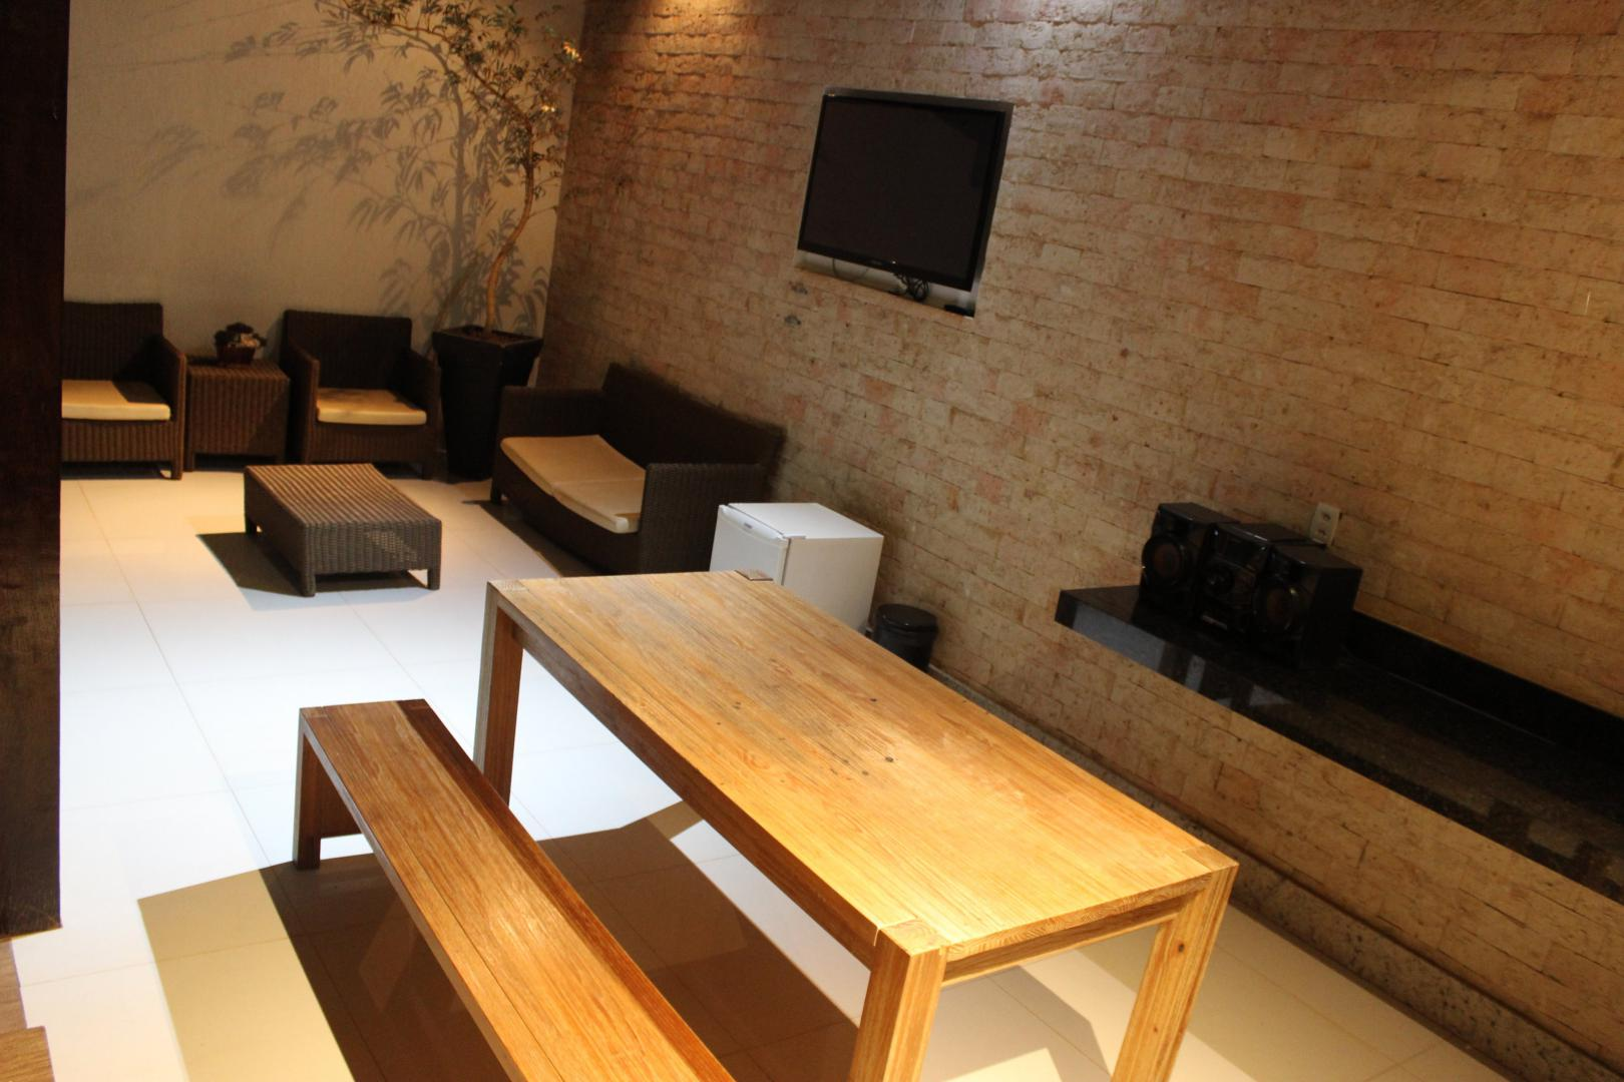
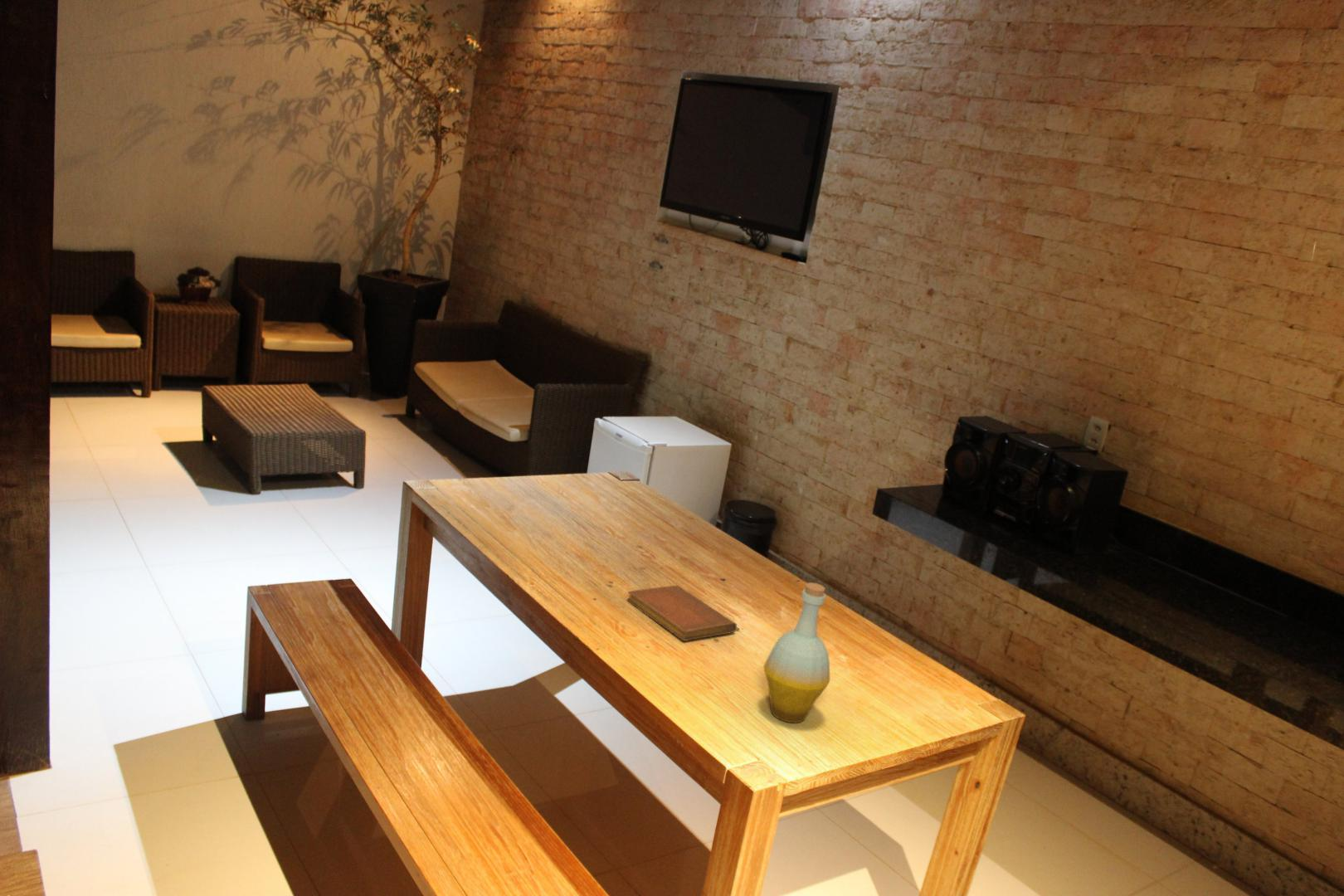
+ notebook [626,585,738,642]
+ bottle [763,582,830,724]
